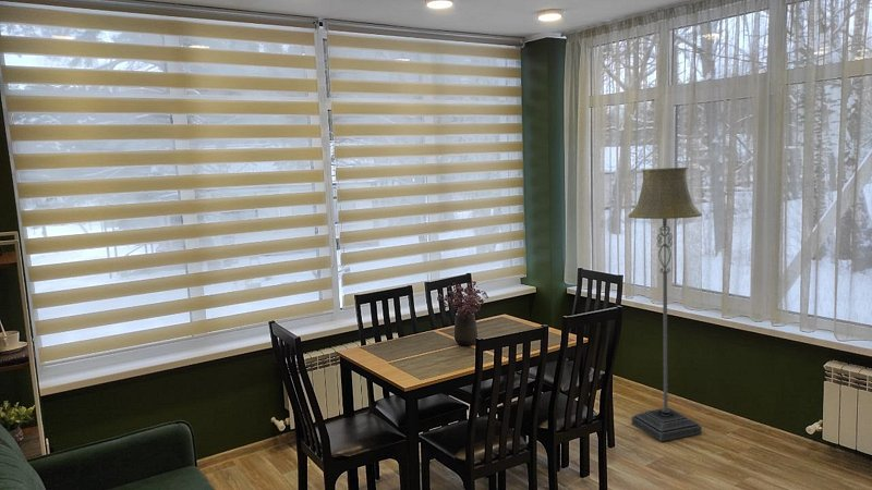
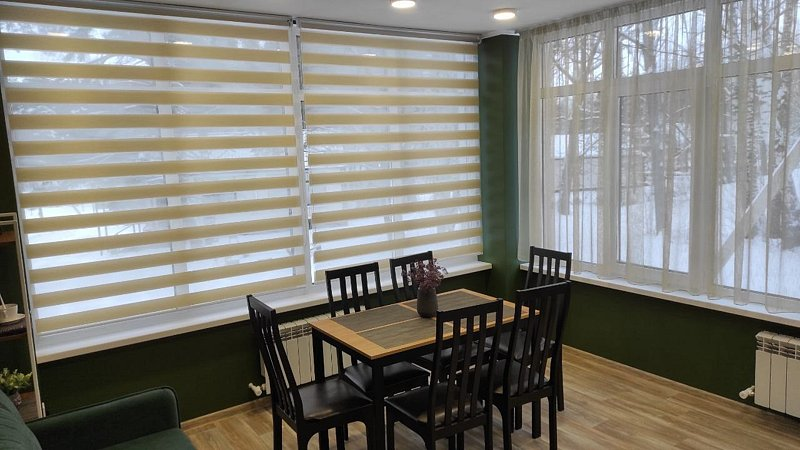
- floor lamp [628,167,703,442]
